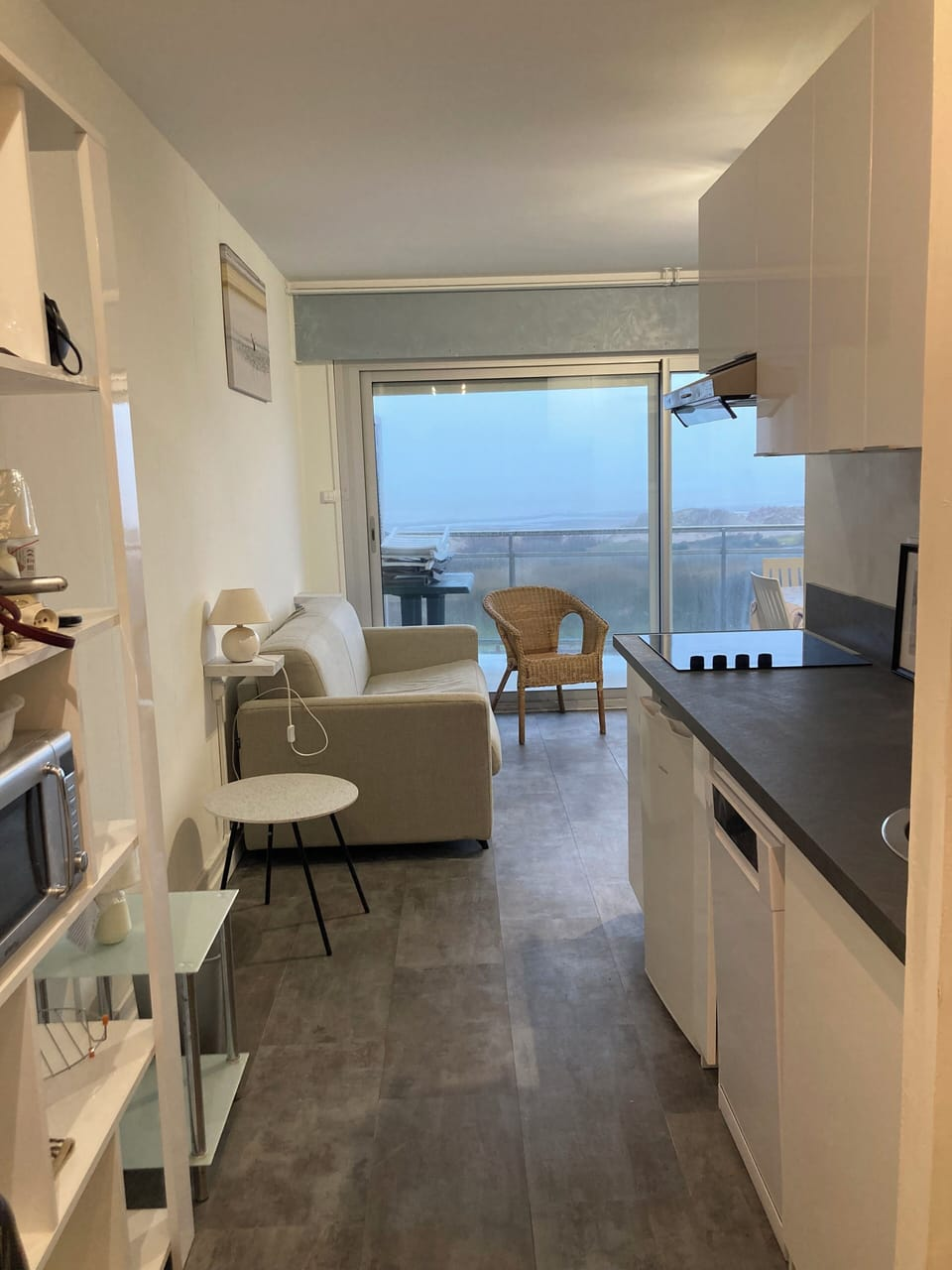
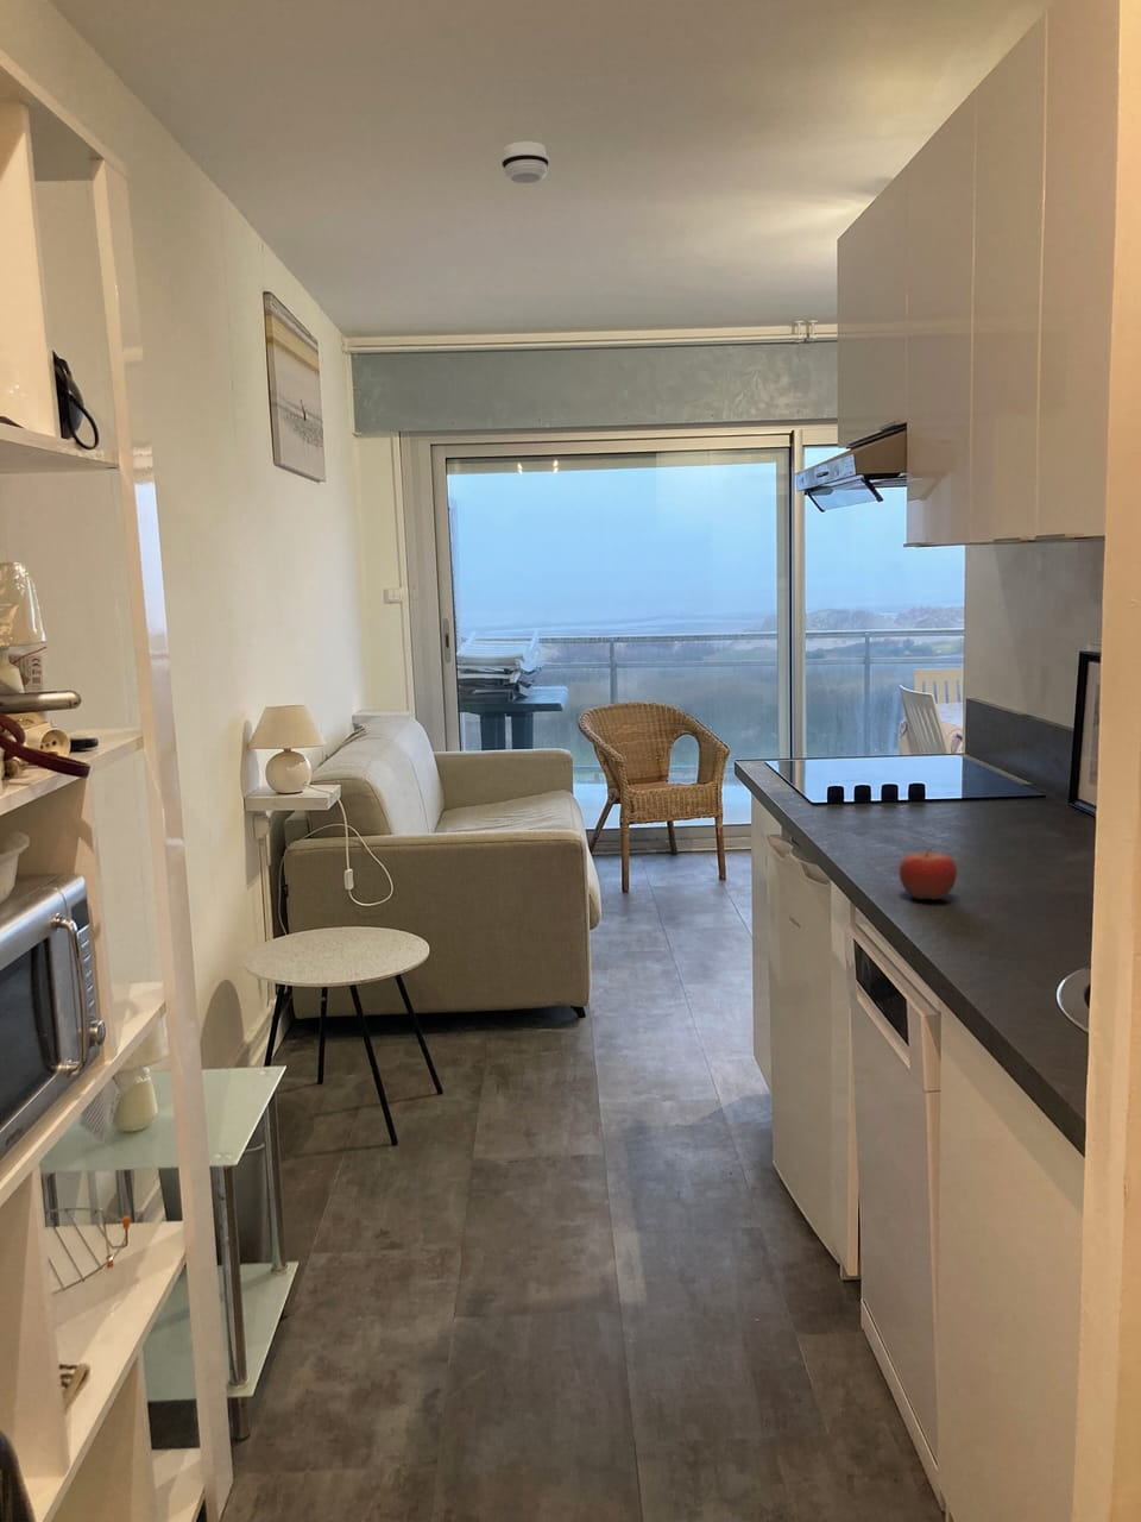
+ smoke detector [500,140,550,186]
+ fruit [899,845,958,901]
